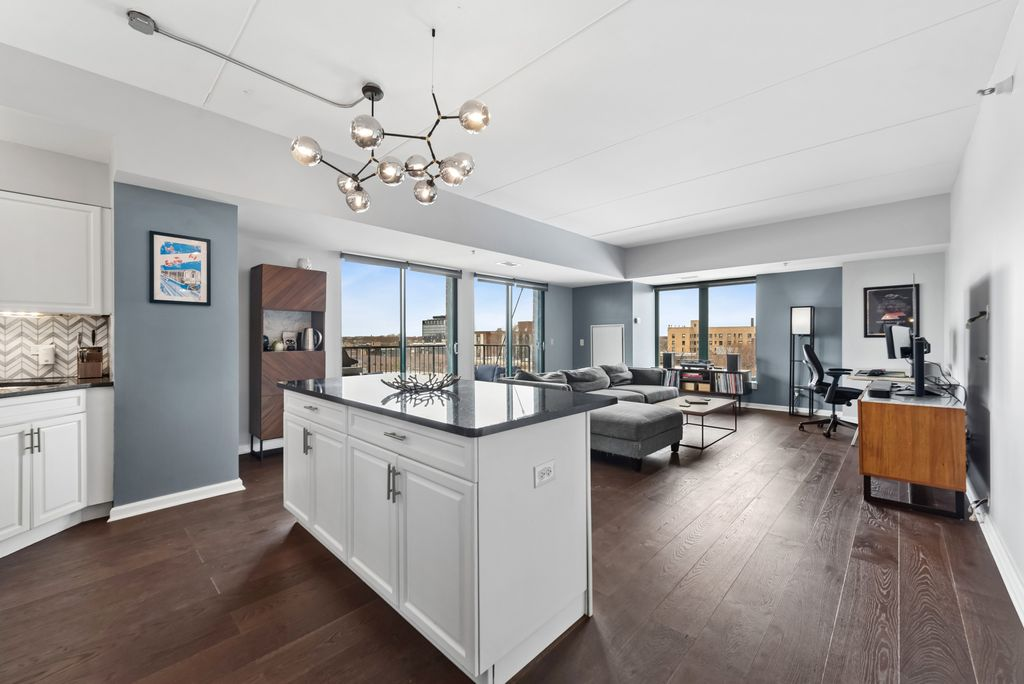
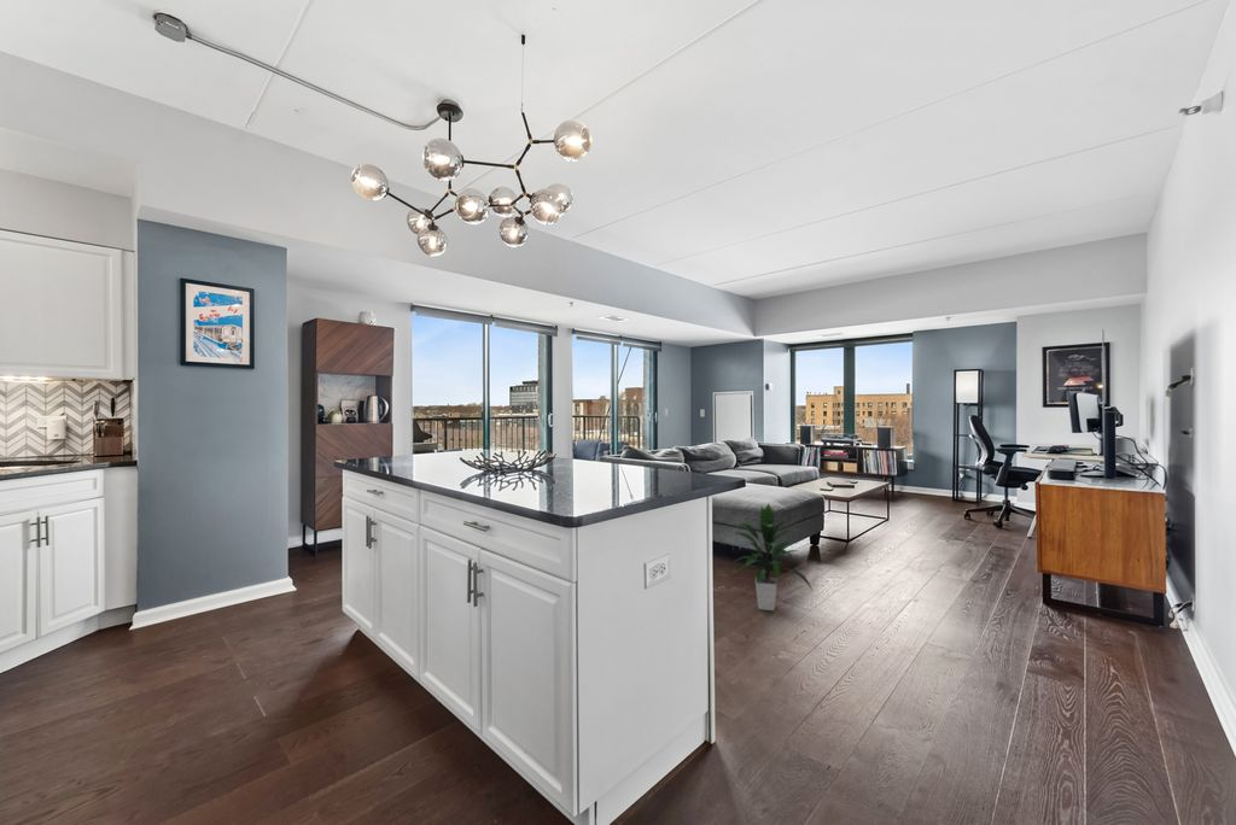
+ indoor plant [729,503,814,612]
